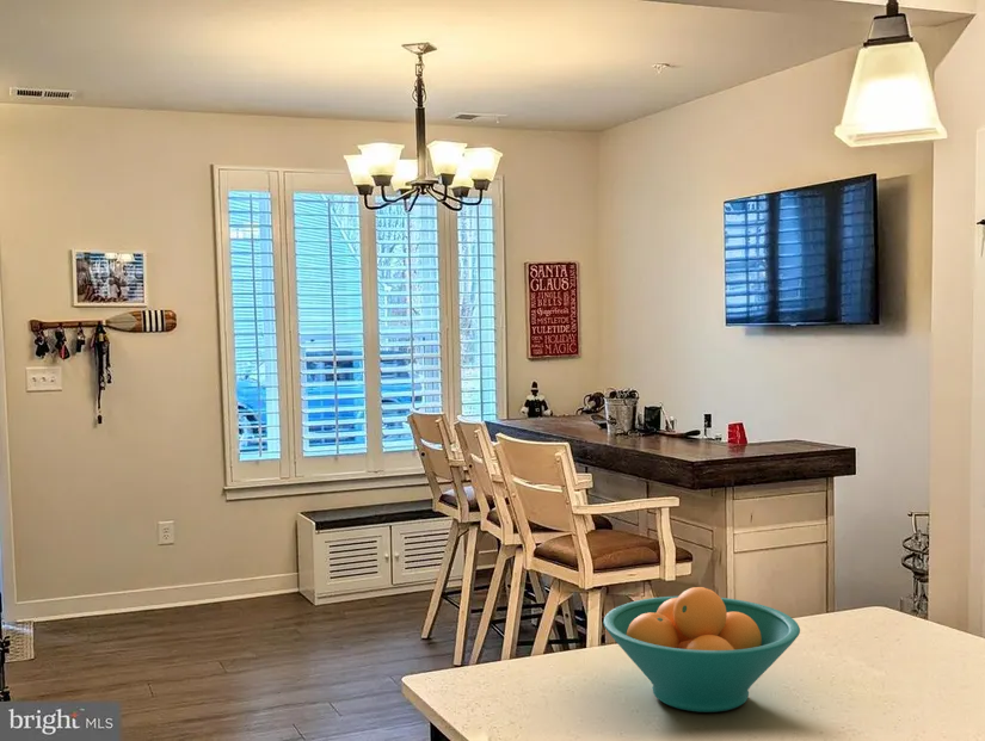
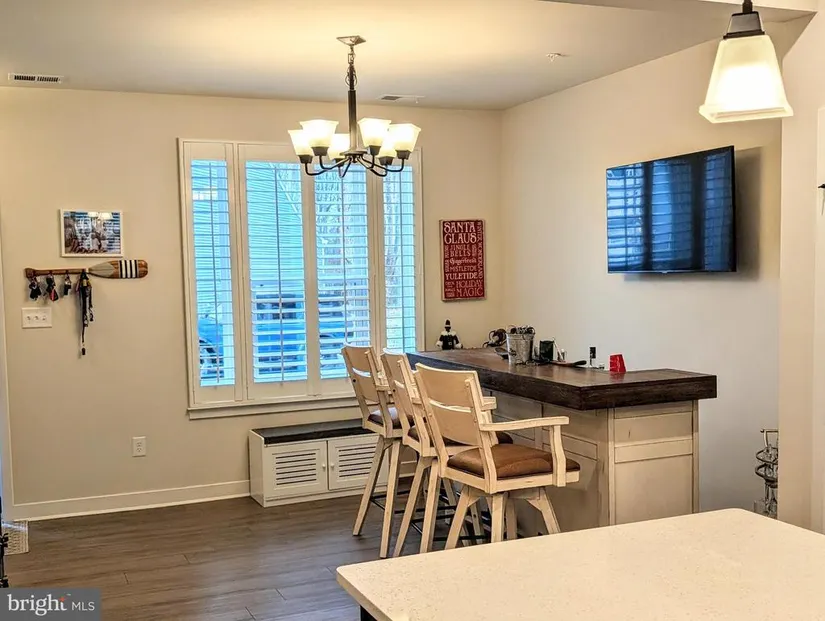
- fruit bowl [602,586,801,714]
